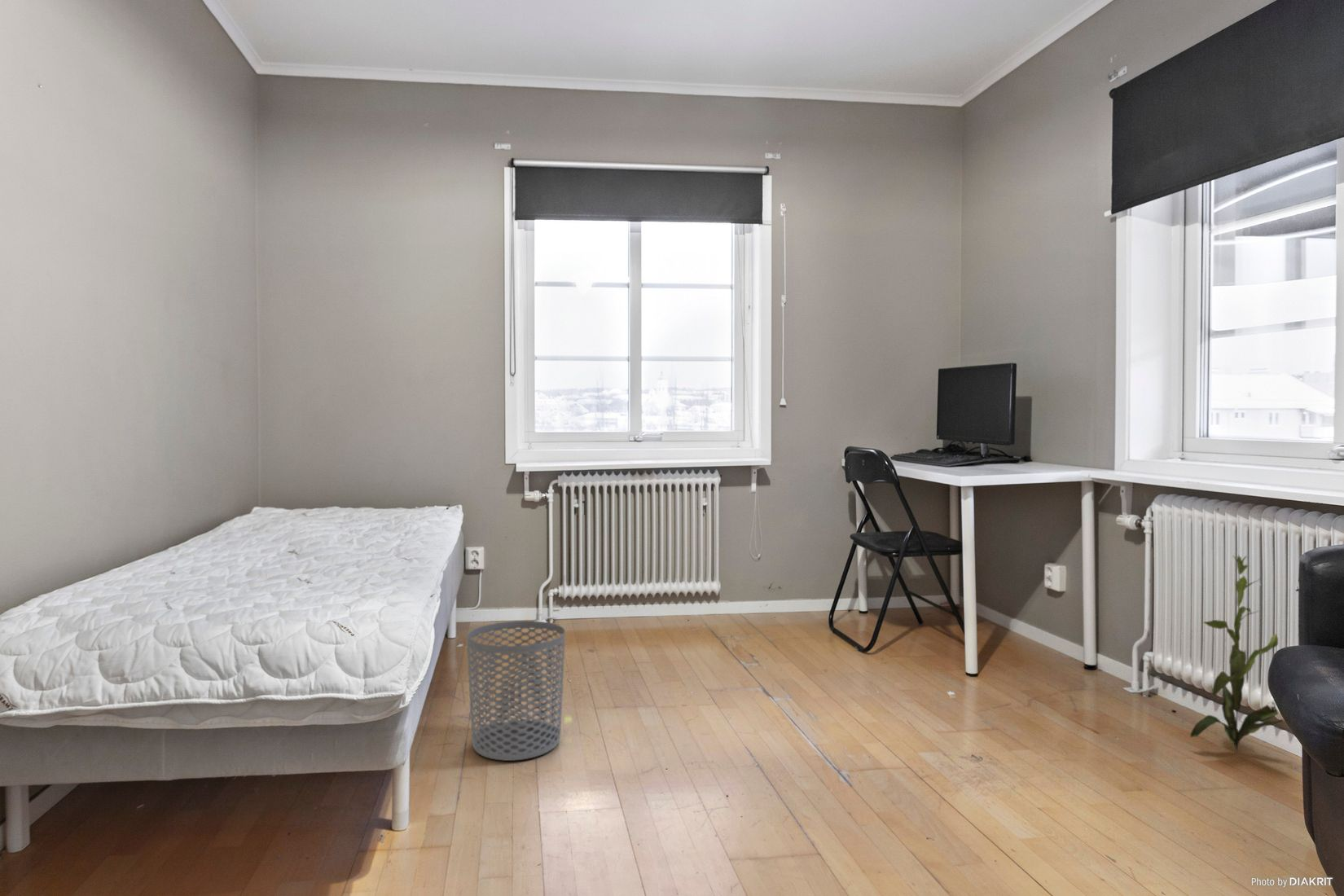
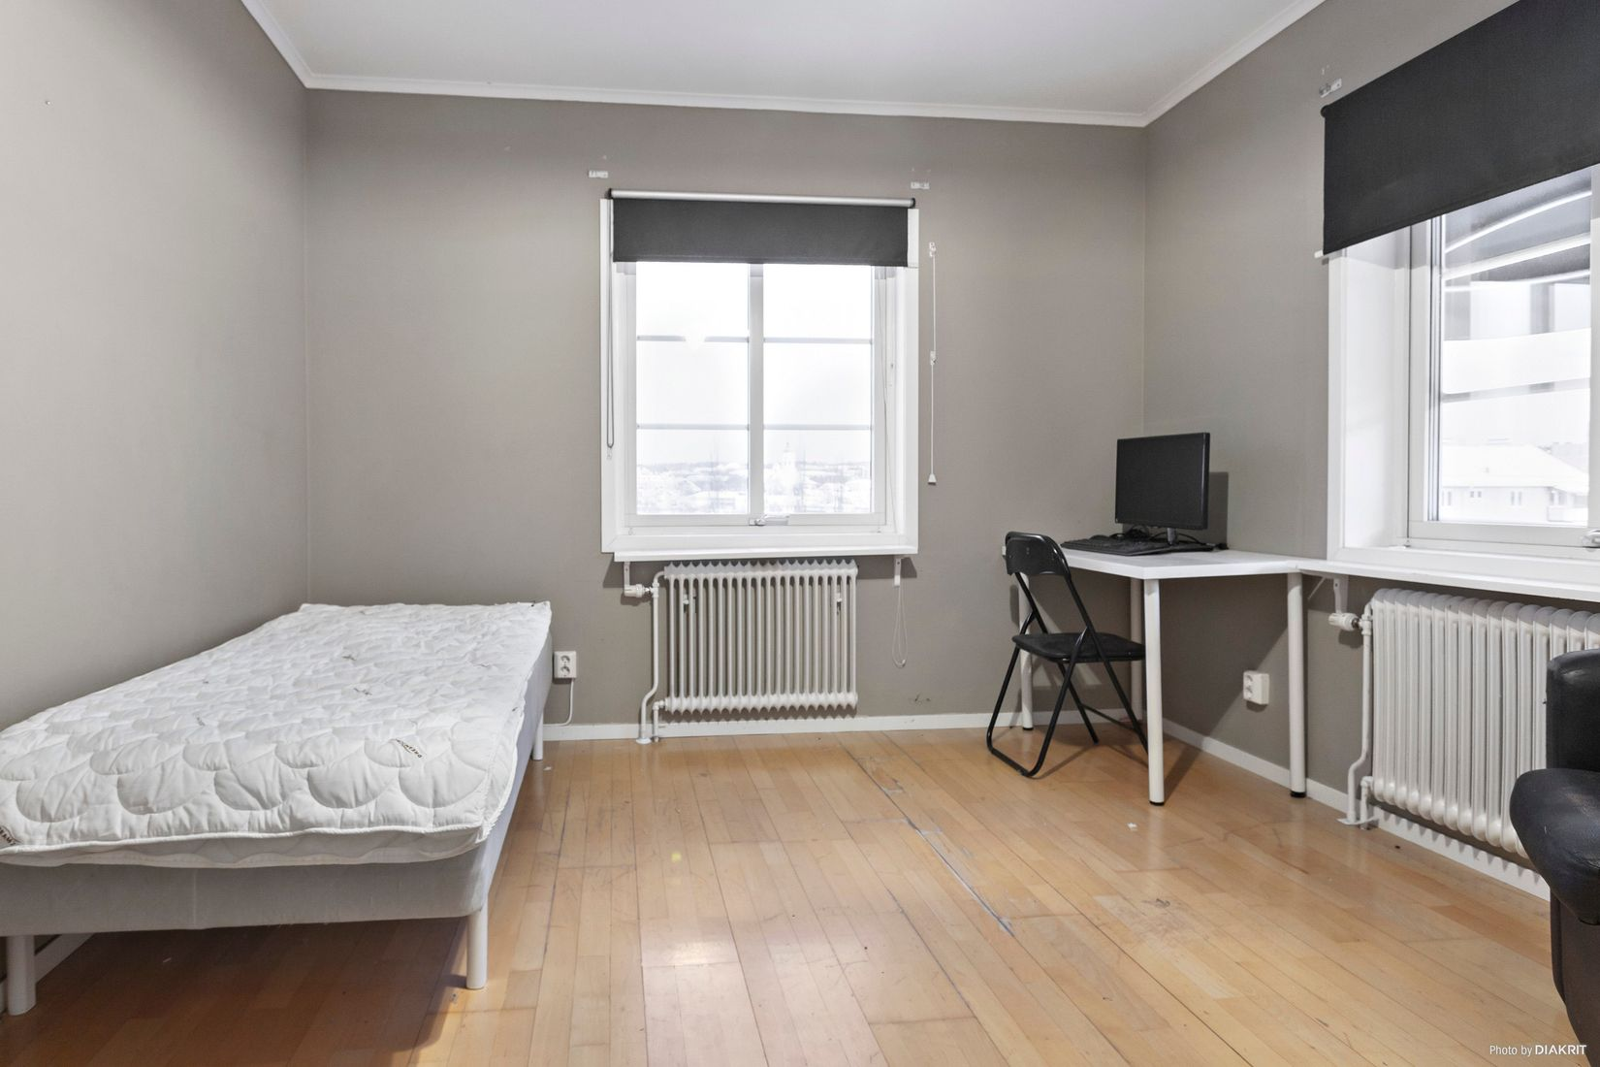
- decorative plant [1189,554,1285,753]
- waste bin [466,620,566,762]
